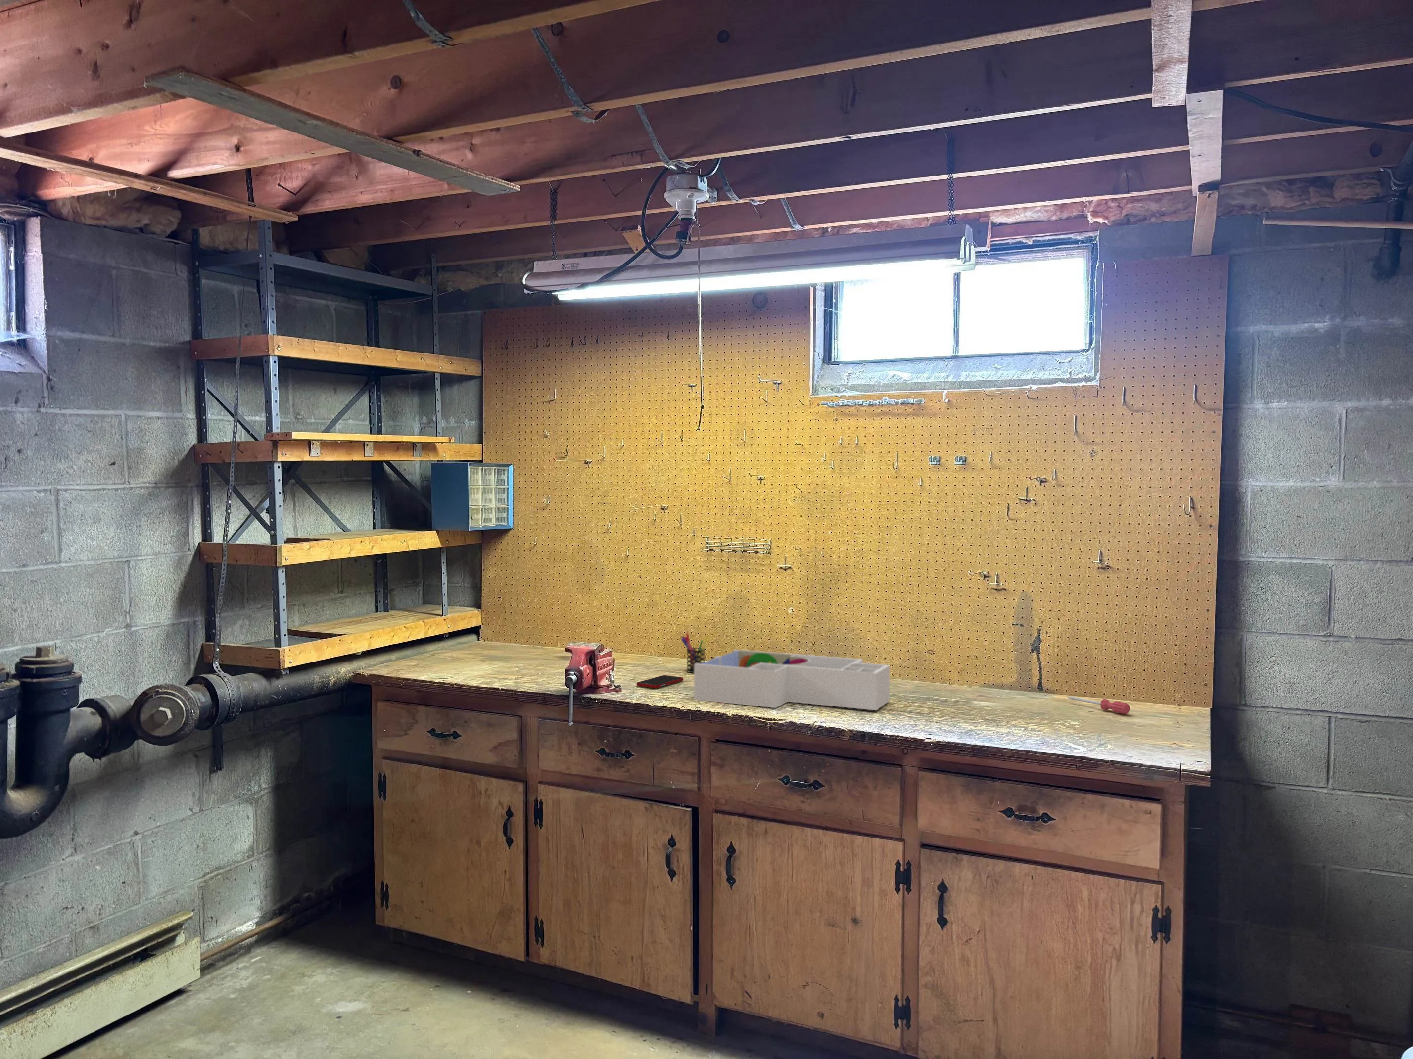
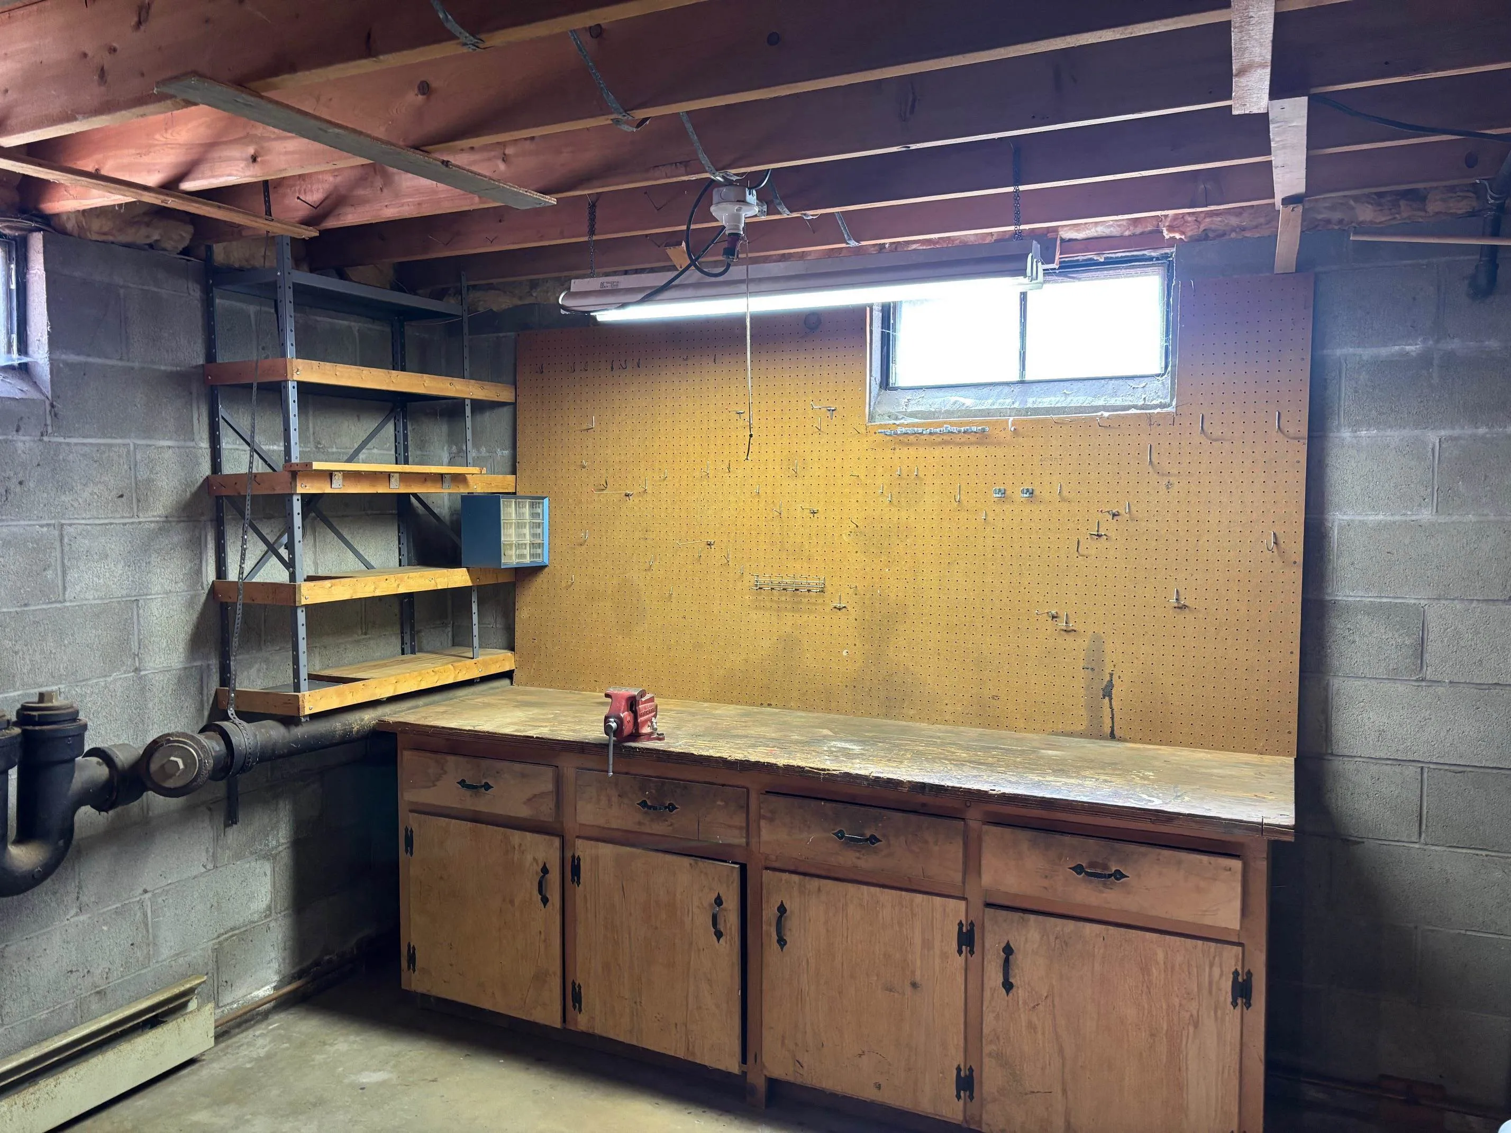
- screwdriver [1067,696,1130,714]
- desk organizer [693,650,890,711]
- pen holder [681,633,709,673]
- cell phone [636,675,684,689]
